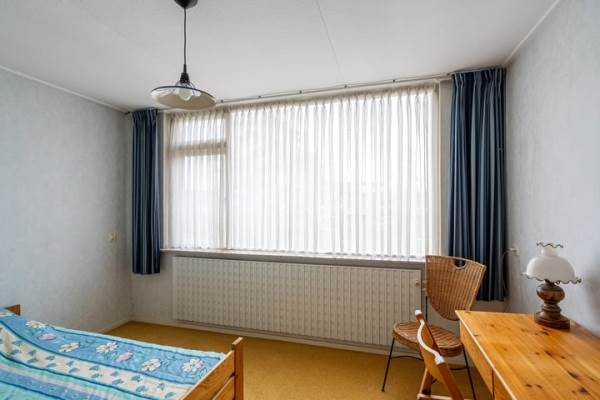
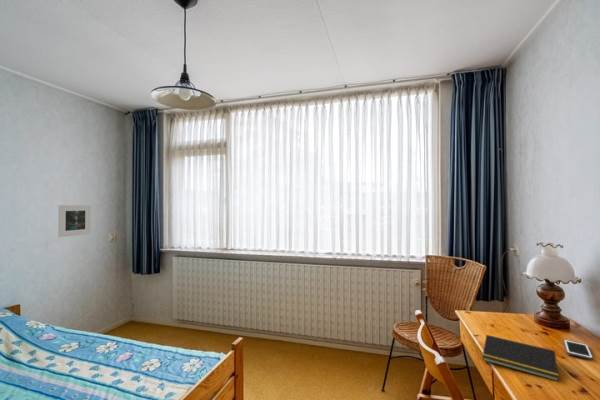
+ notepad [482,334,559,382]
+ cell phone [563,339,594,361]
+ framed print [57,204,92,238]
